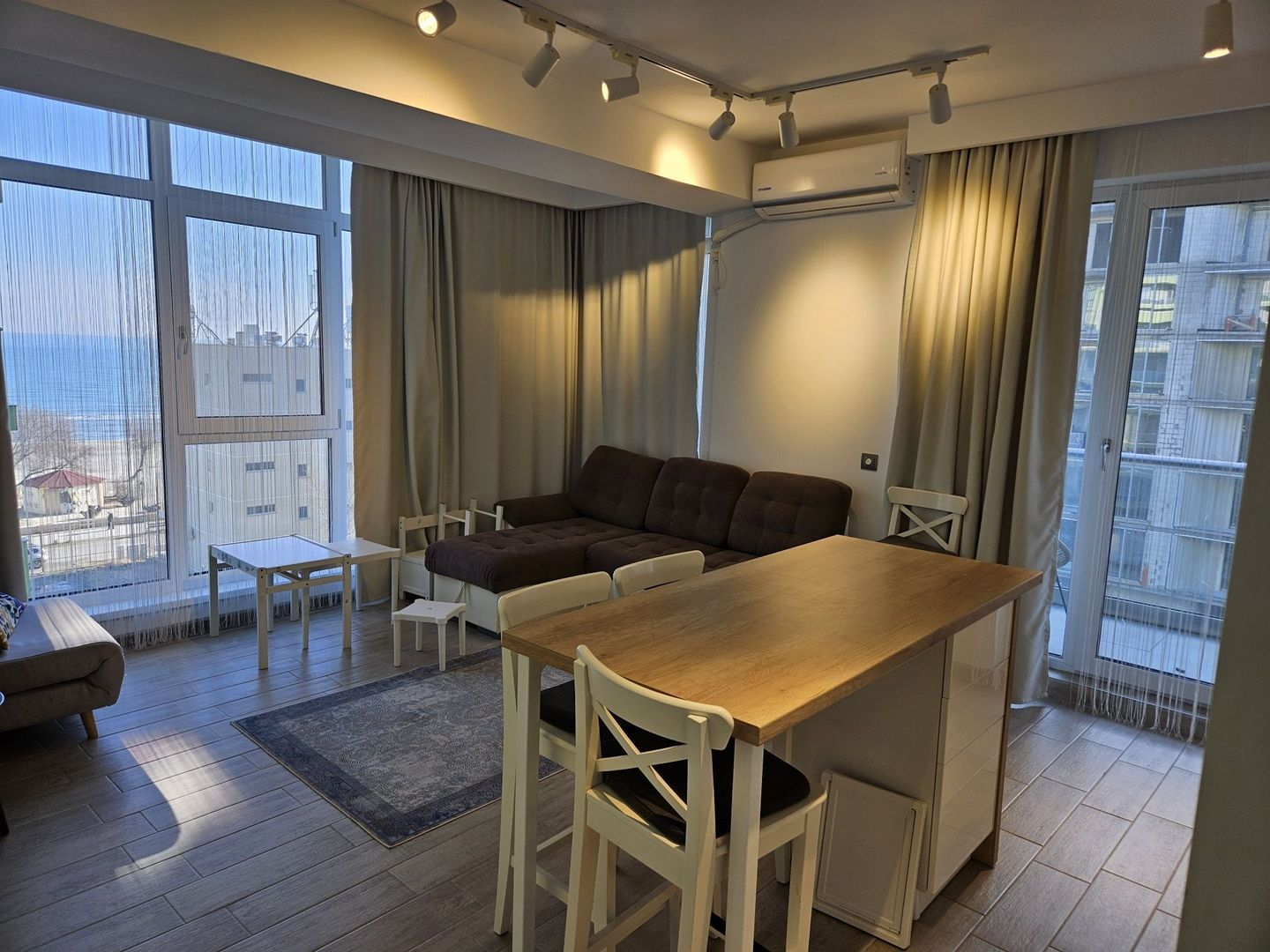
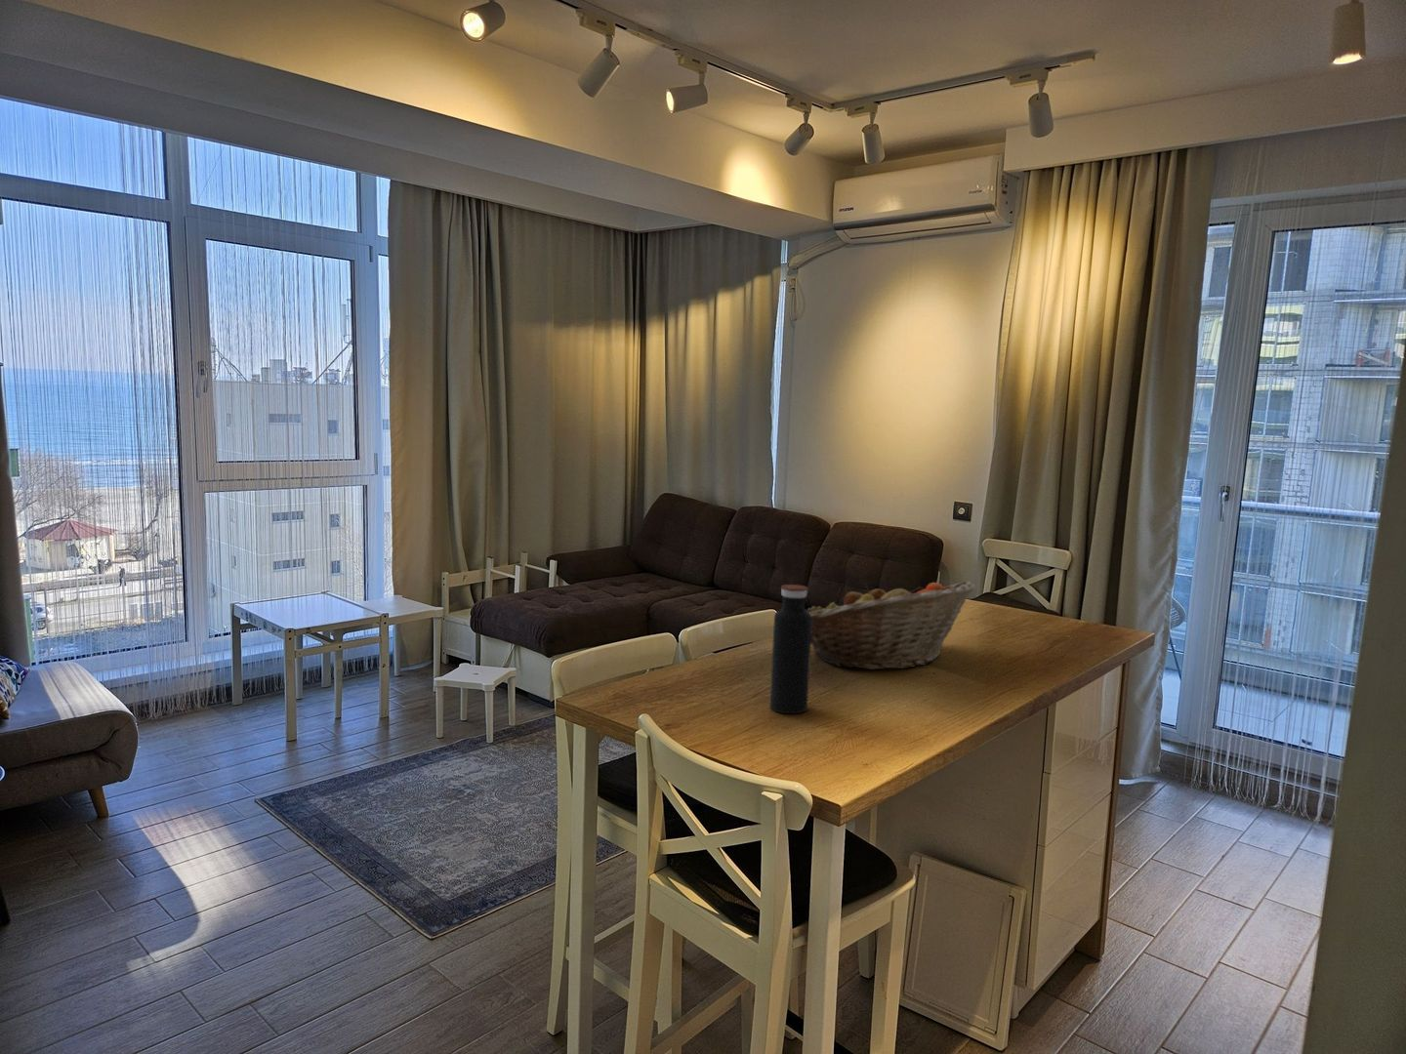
+ water bottle [769,583,813,714]
+ fruit basket [806,580,976,671]
